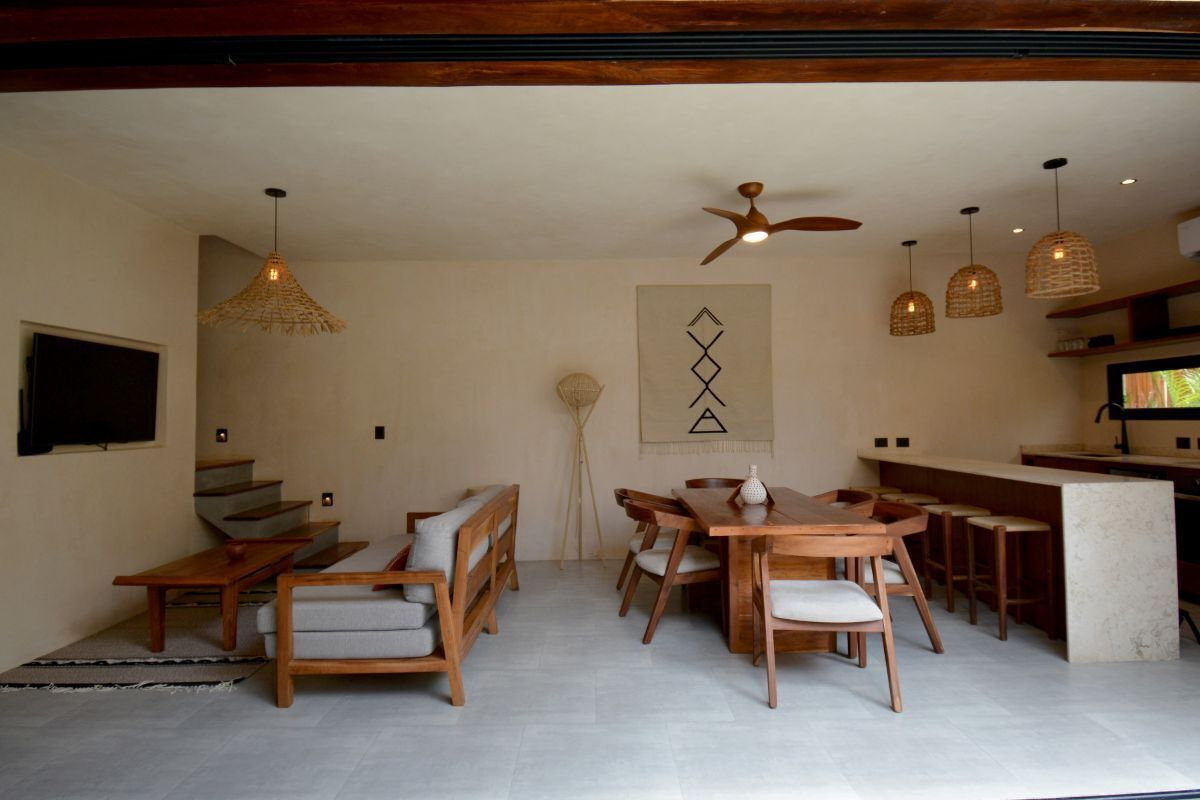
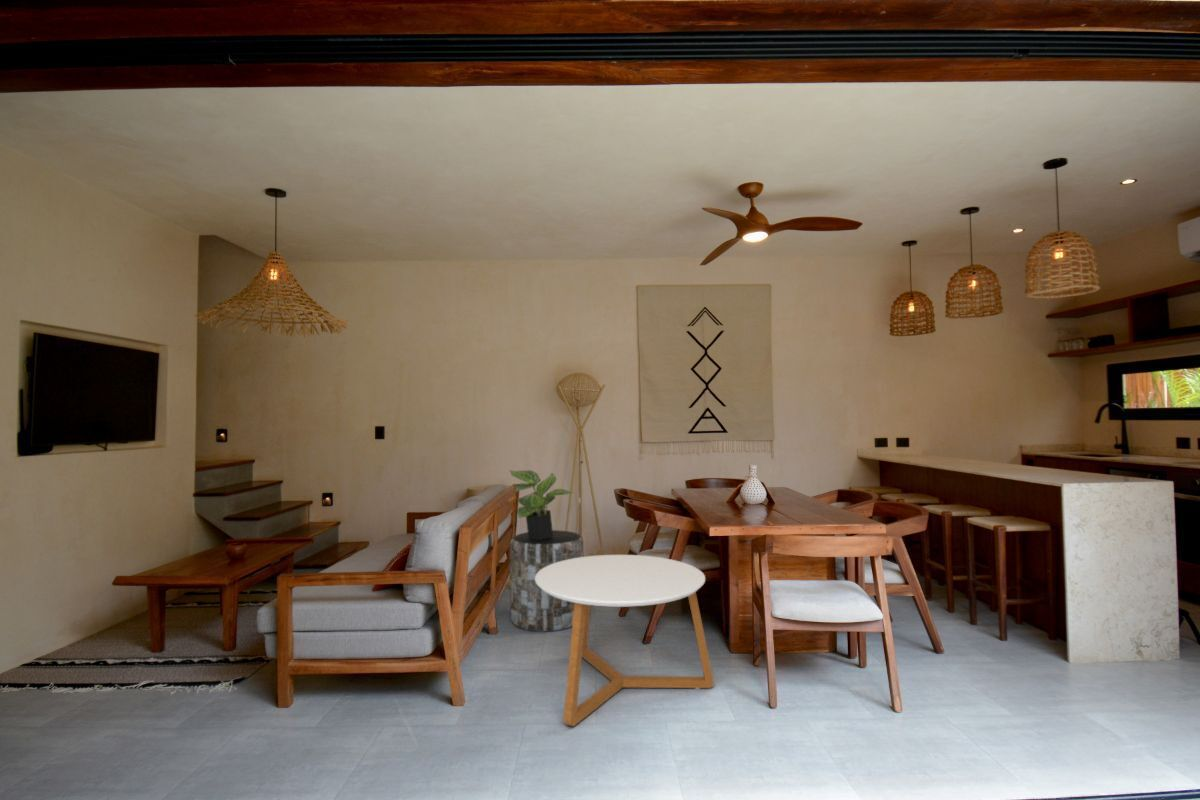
+ potted plant [509,469,575,540]
+ coffee table [535,554,715,727]
+ side table [509,529,584,633]
